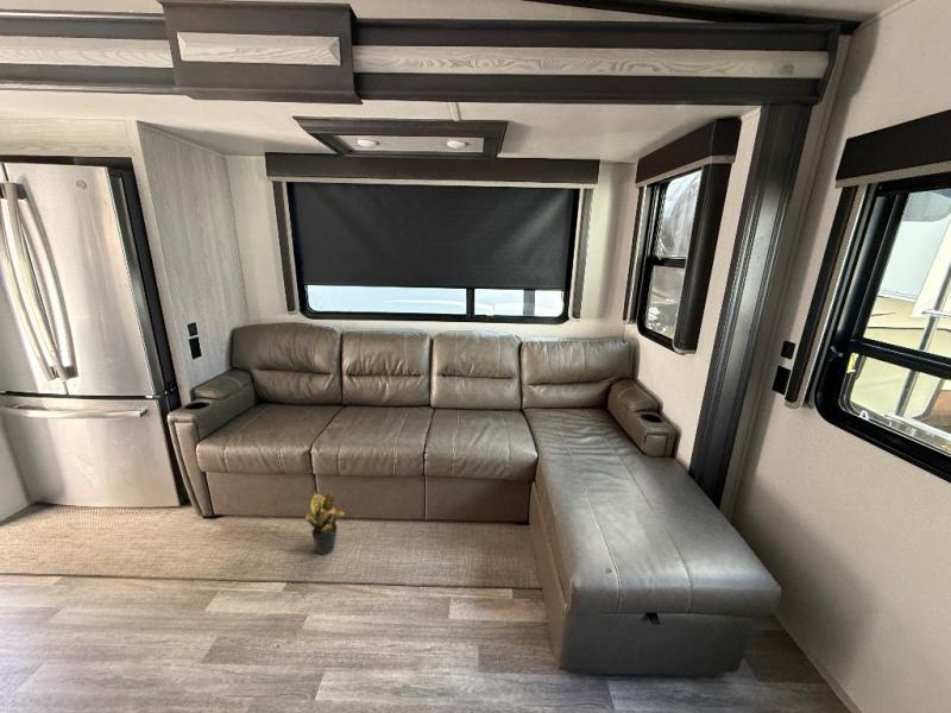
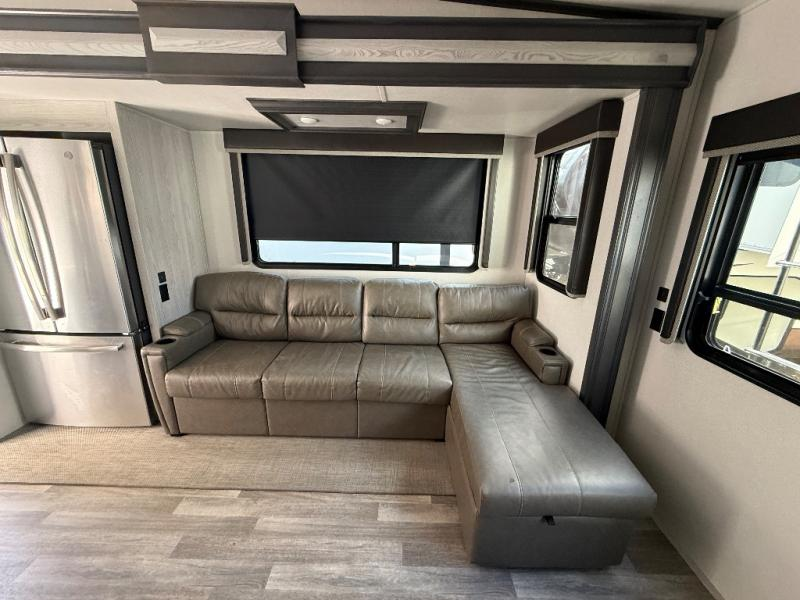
- potted plant [304,488,346,556]
